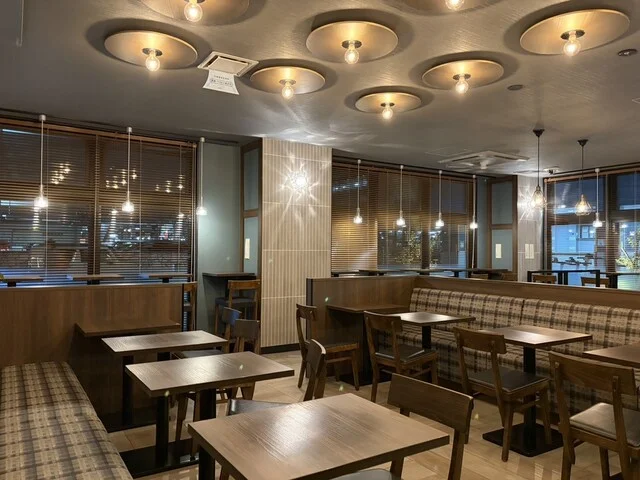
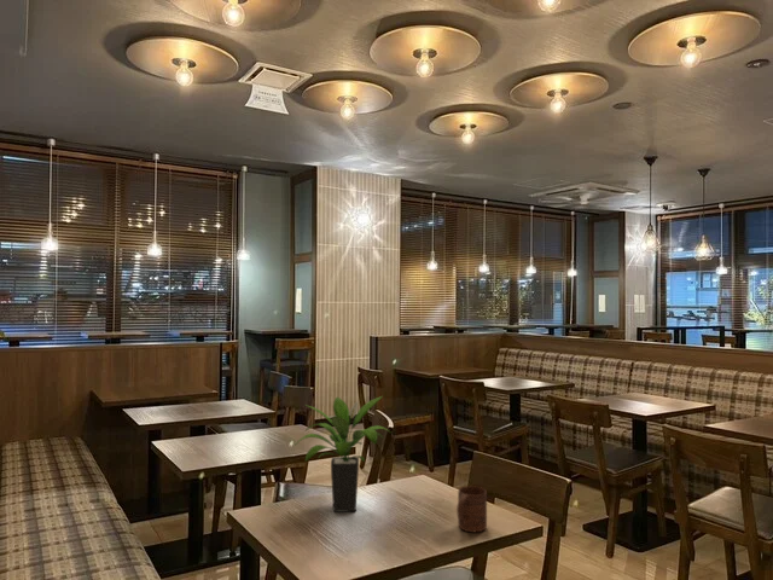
+ potted plant [296,395,390,514]
+ cup [455,485,488,533]
